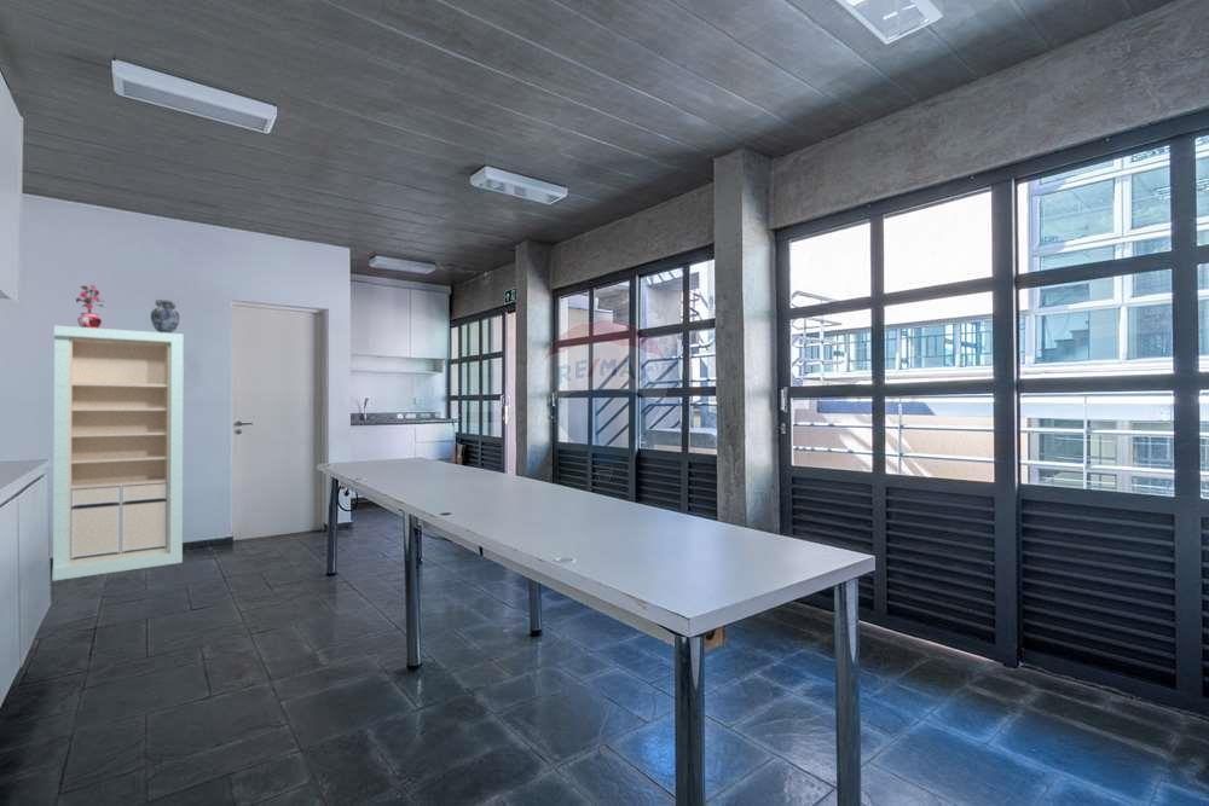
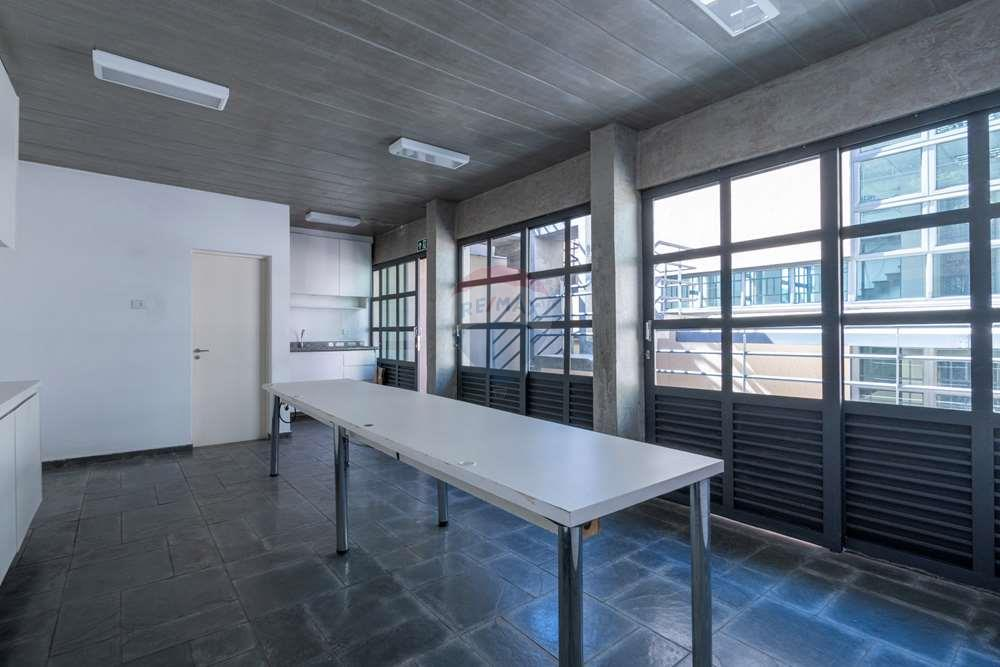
- decorative vase [150,298,180,334]
- storage cabinet [52,324,185,582]
- potted plant [75,284,106,329]
